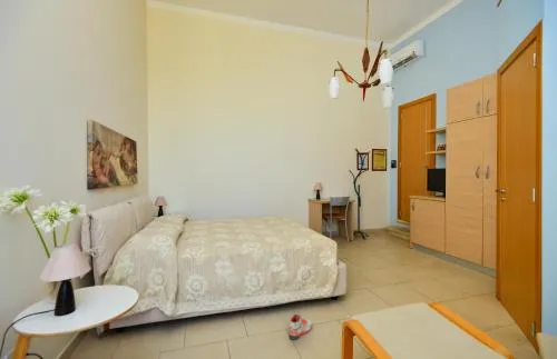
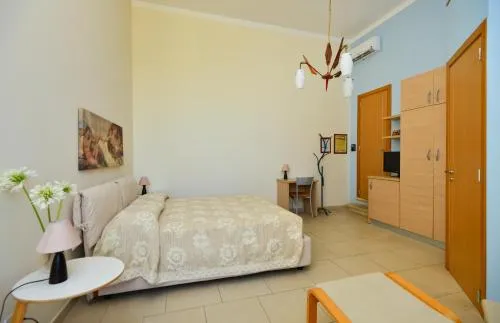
- sneaker [287,313,313,341]
